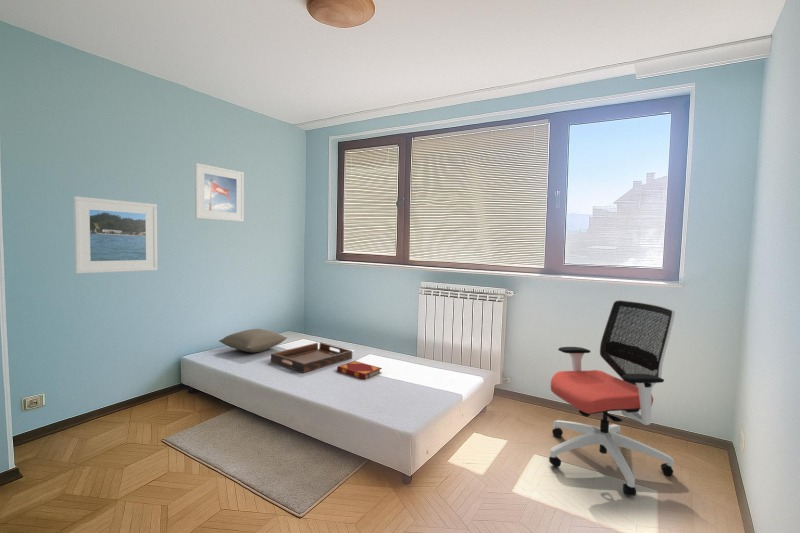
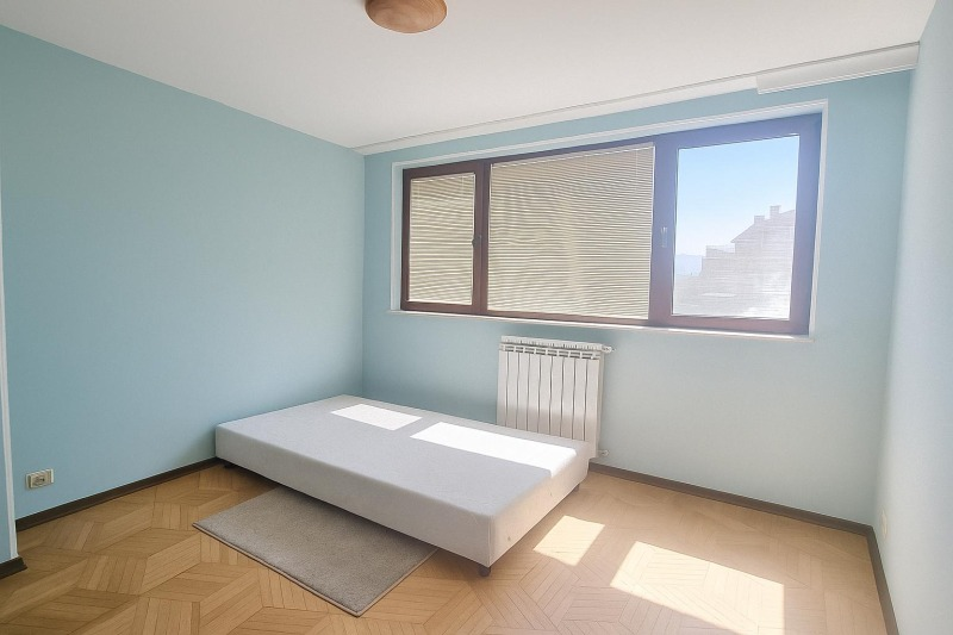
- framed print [73,195,159,274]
- pillow [218,328,288,353]
- serving tray [270,342,353,374]
- office chair [548,299,676,497]
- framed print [194,162,245,223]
- hardback book [336,360,383,381]
